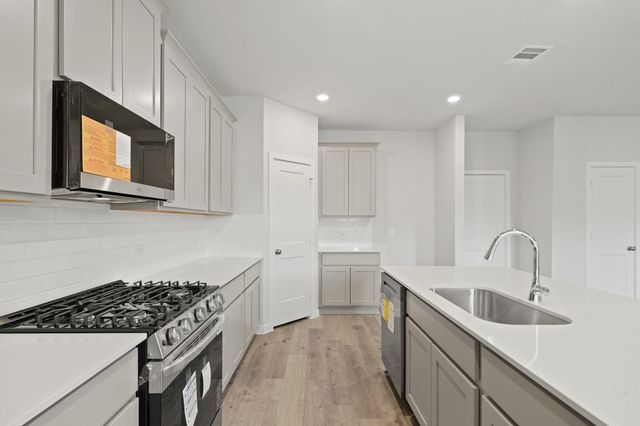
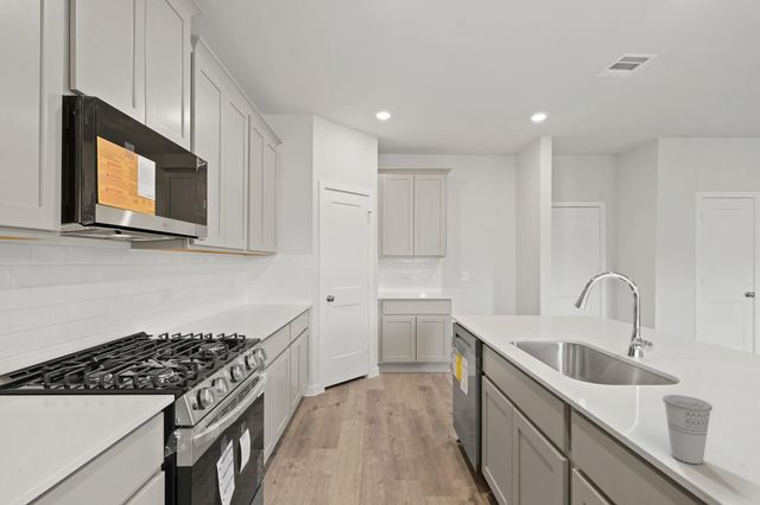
+ cup [661,394,714,465]
